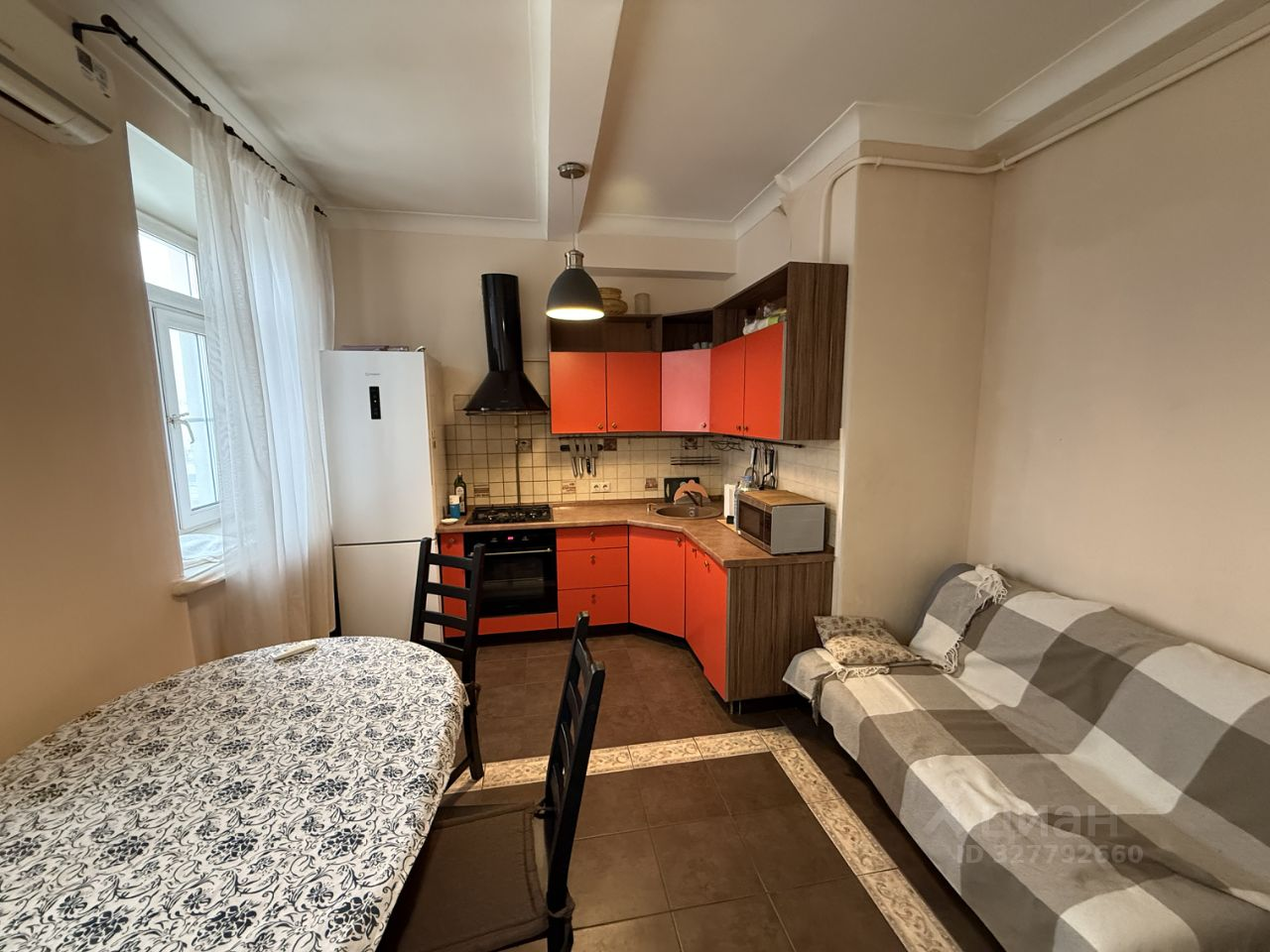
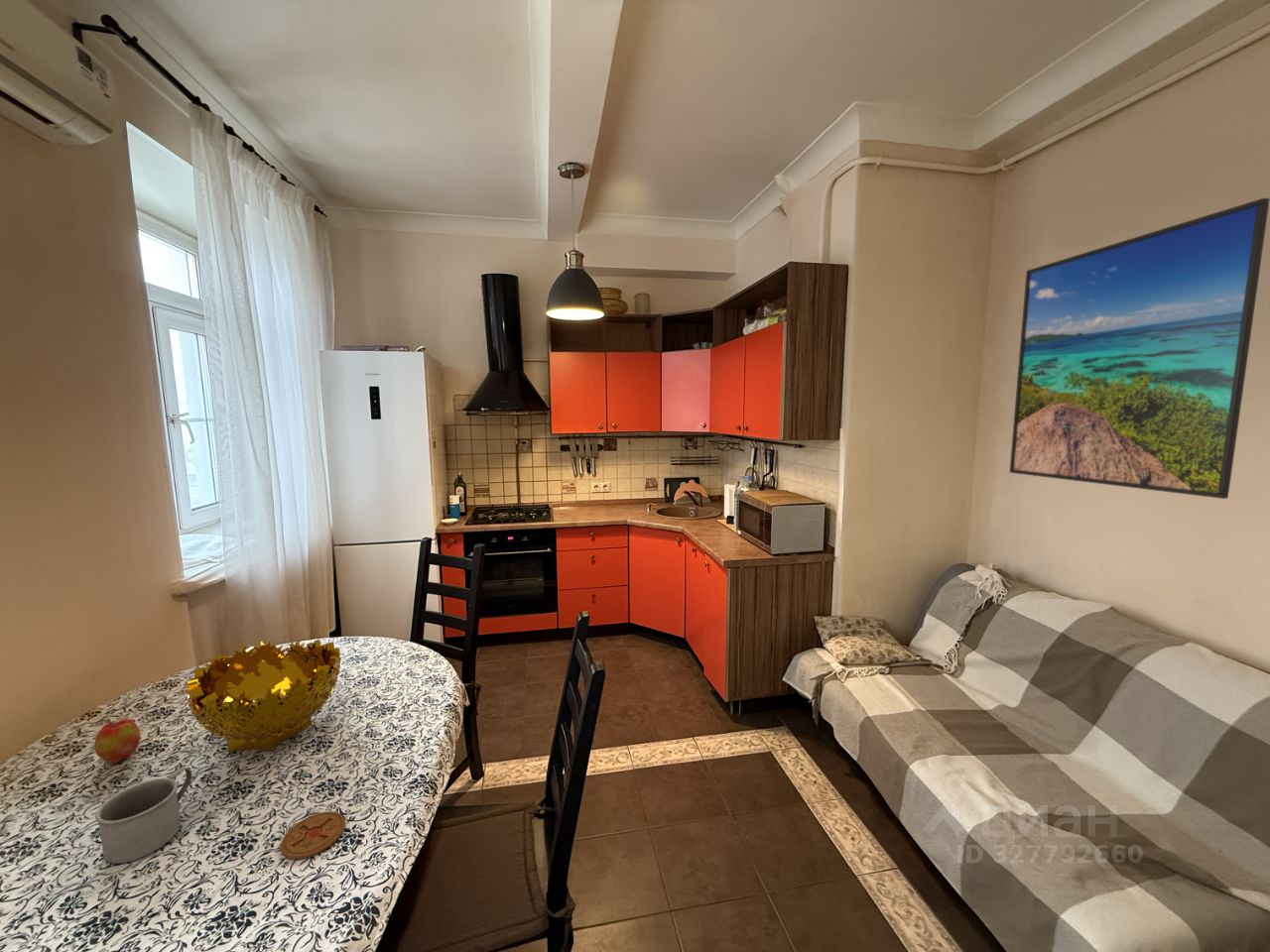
+ decorative bowl [186,638,342,752]
+ apple [93,718,141,765]
+ mug [94,767,192,865]
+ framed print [1009,197,1270,500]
+ coaster [280,810,346,861]
